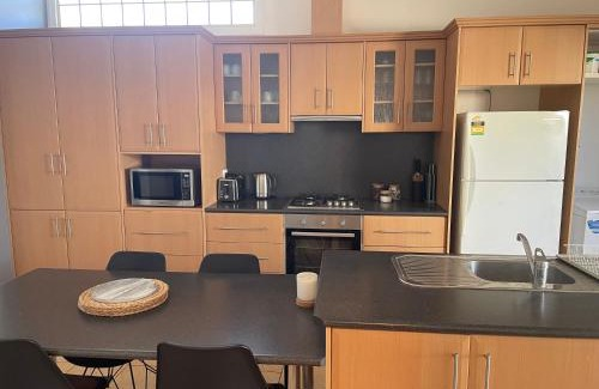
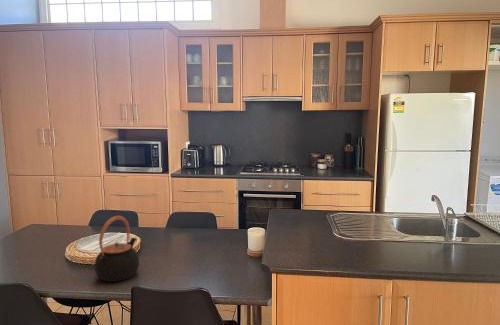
+ teapot [94,215,140,283]
